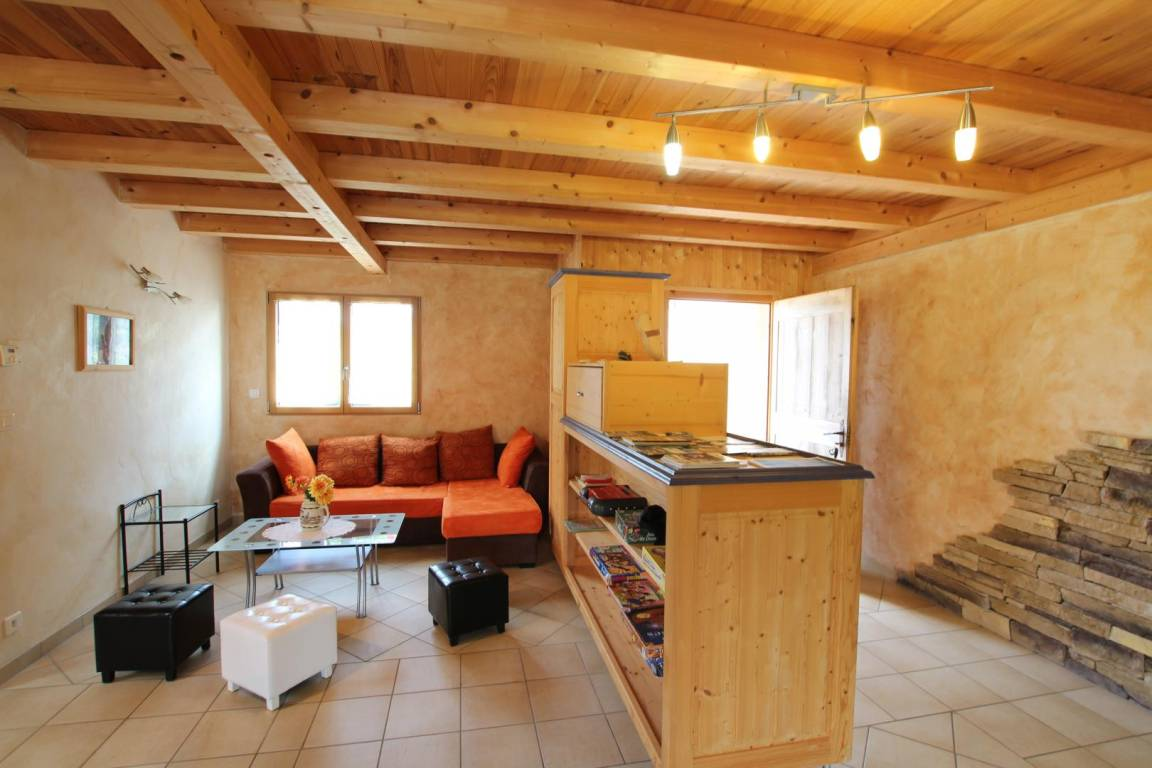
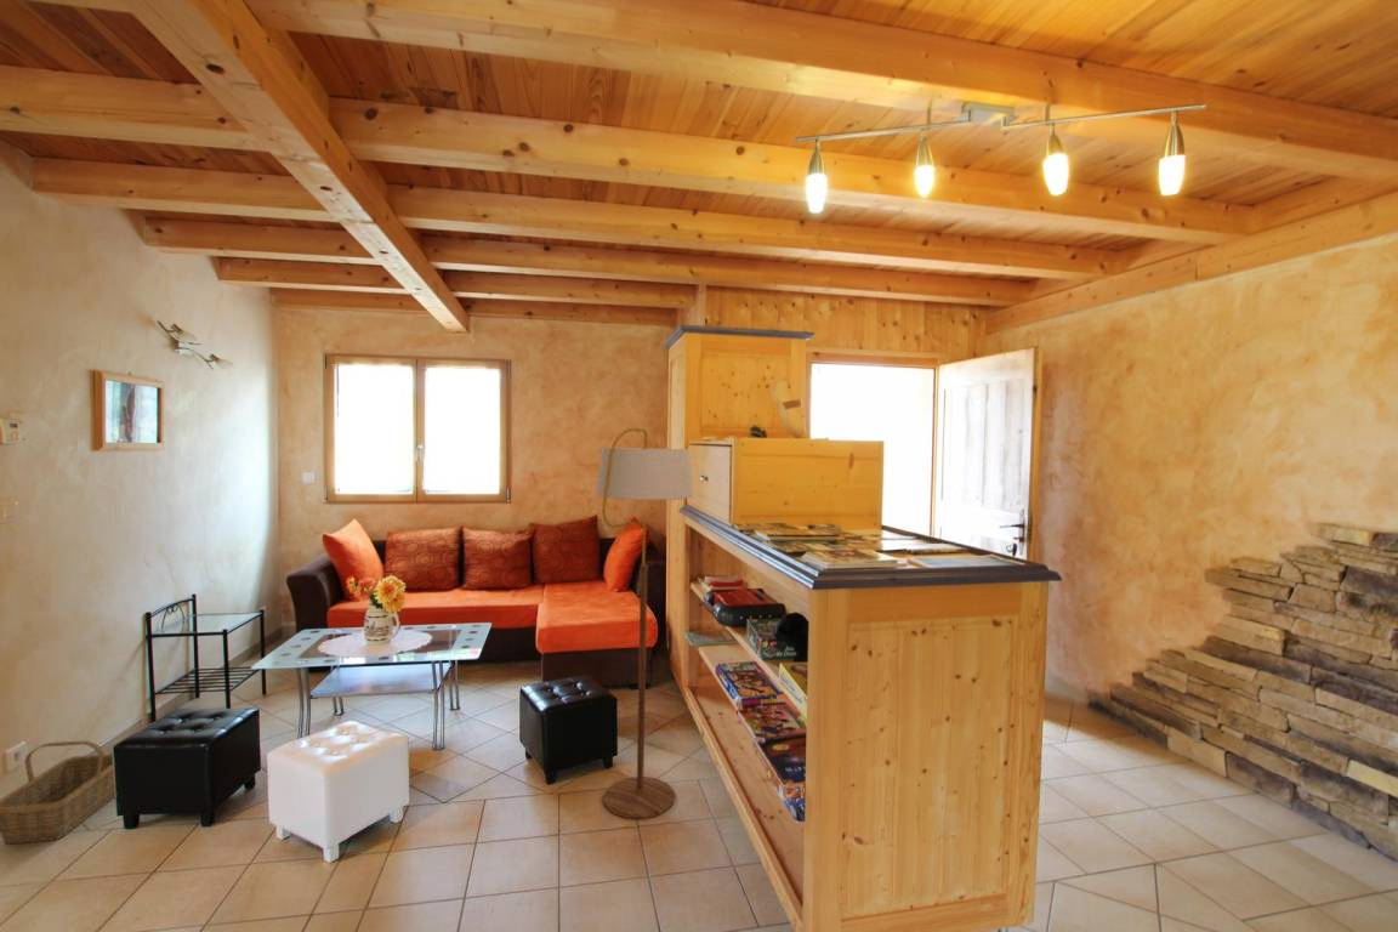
+ basket [0,740,116,846]
+ floor lamp [595,427,695,820]
